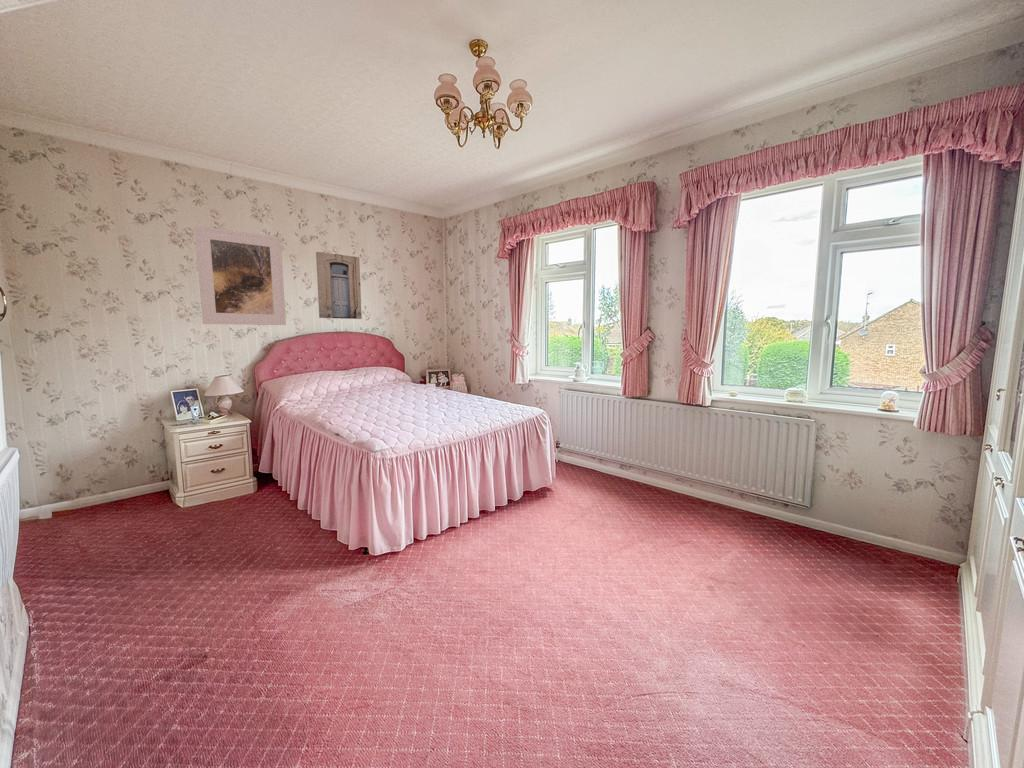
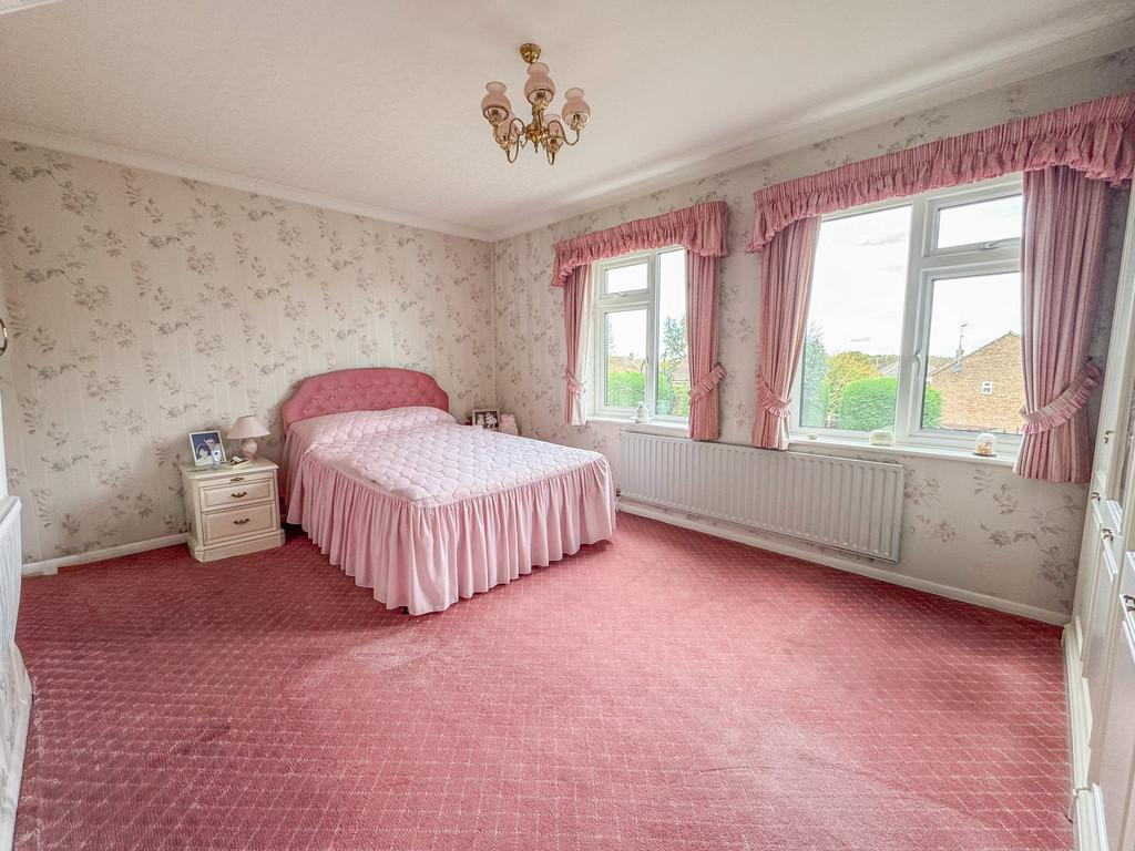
- wall art [315,251,363,320]
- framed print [194,224,287,326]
